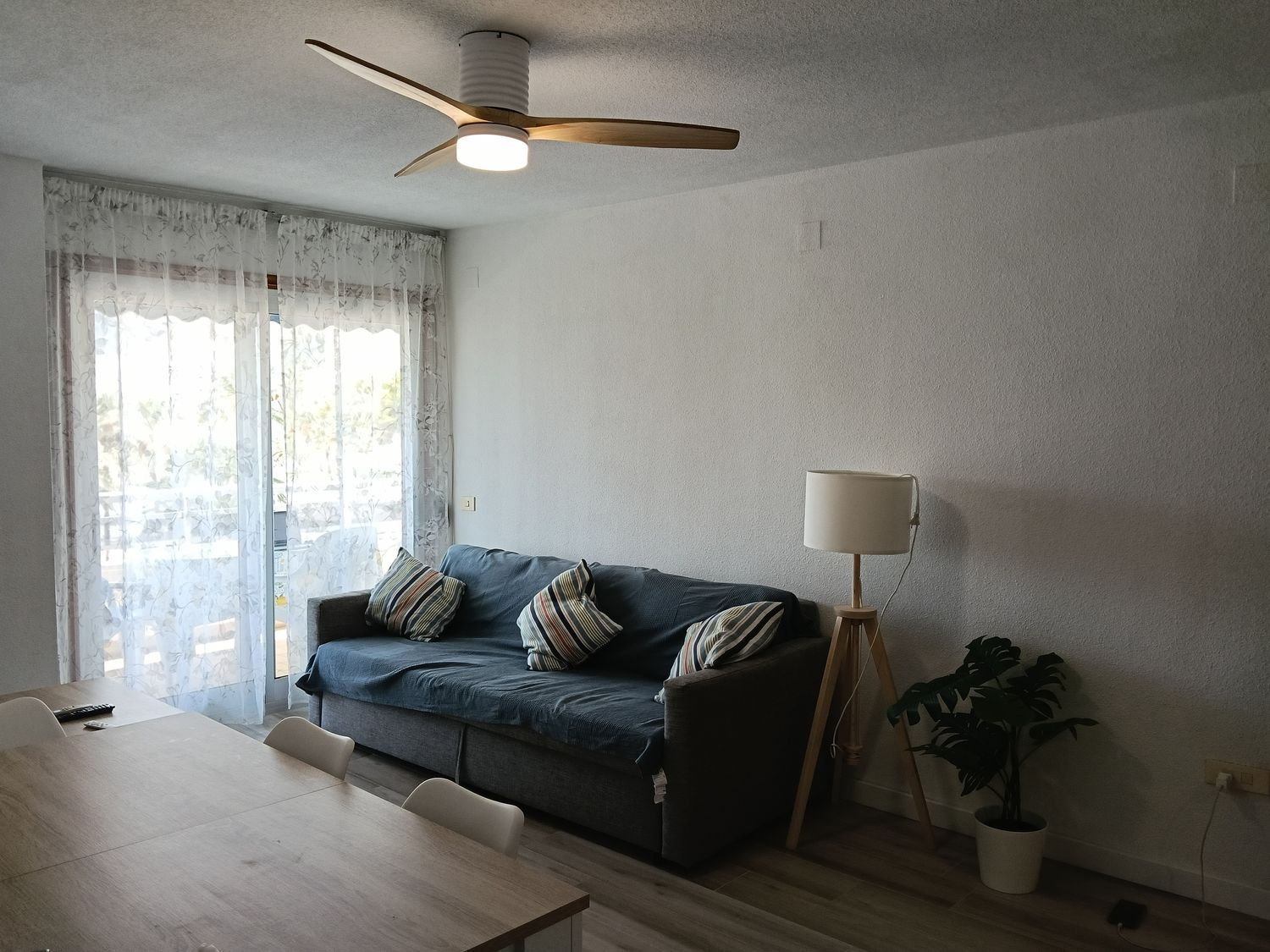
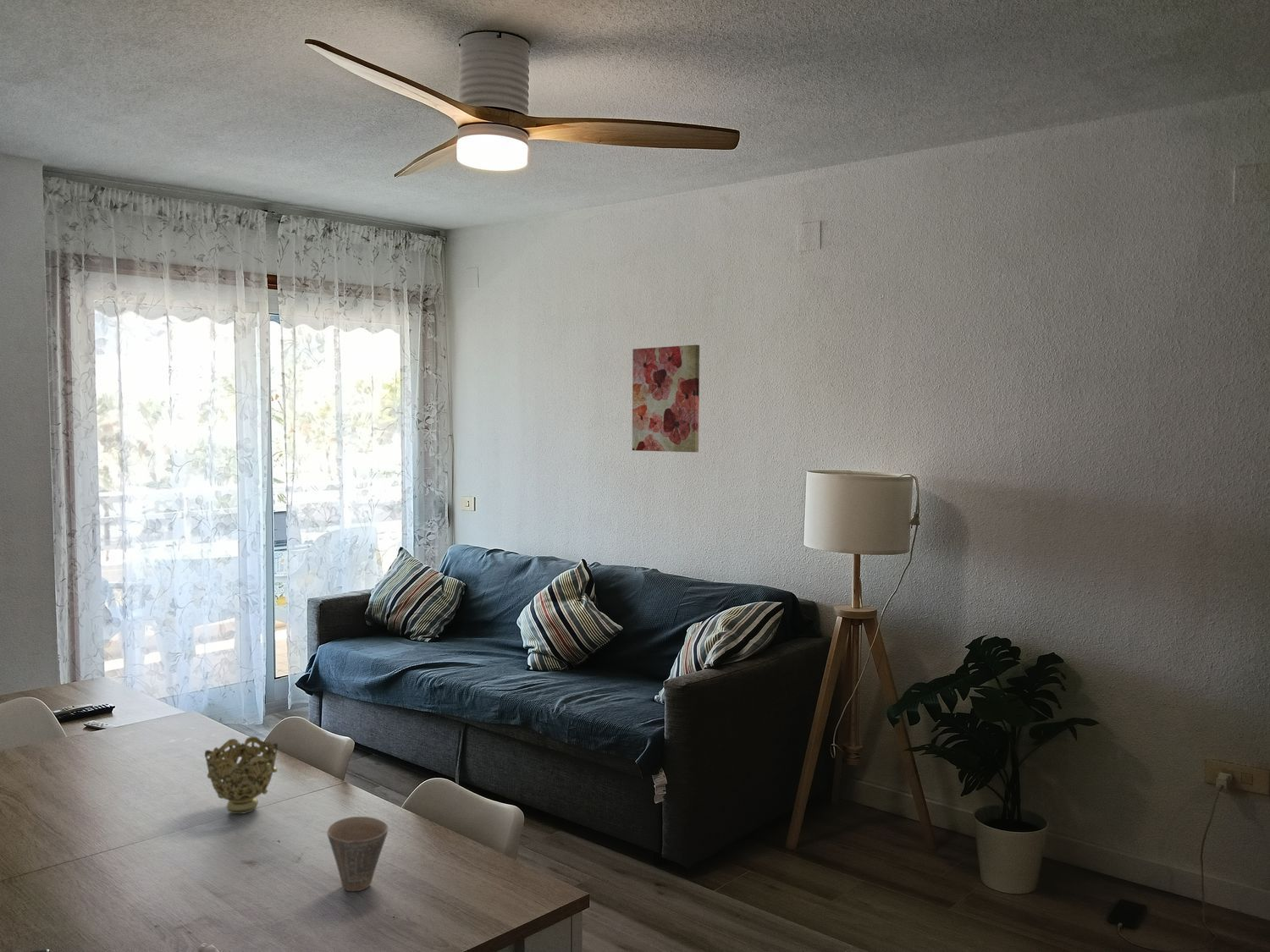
+ cup [326,816,389,892]
+ wall art [632,344,700,453]
+ decorative bowl [204,736,279,815]
